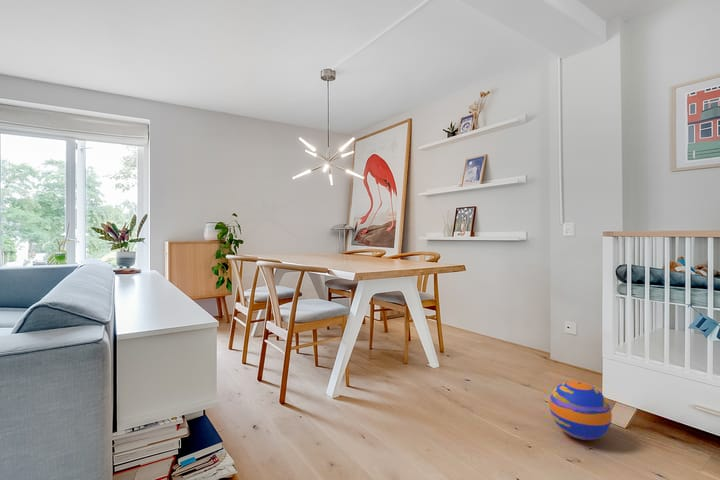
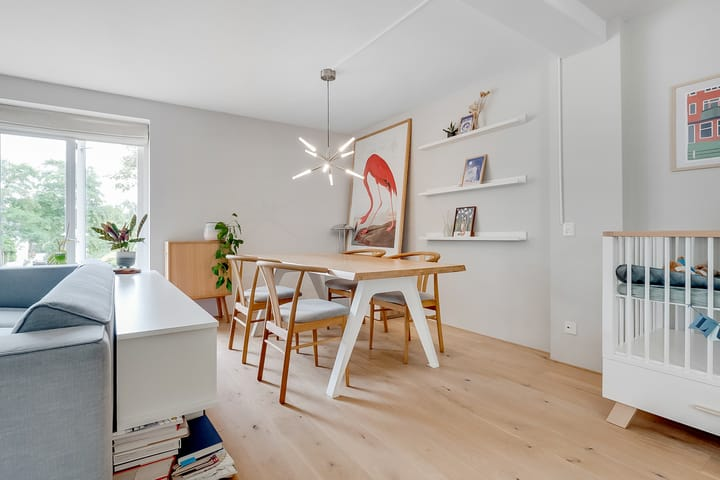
- ball [548,380,613,441]
